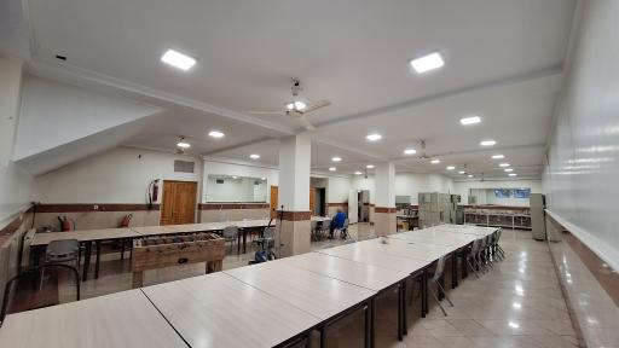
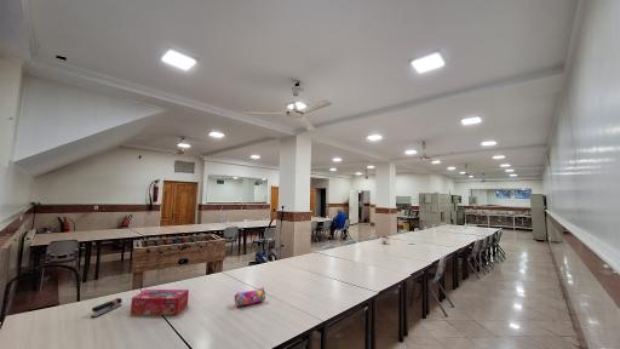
+ tissue box [130,288,190,316]
+ stapler [90,297,124,319]
+ pencil case [234,286,266,308]
